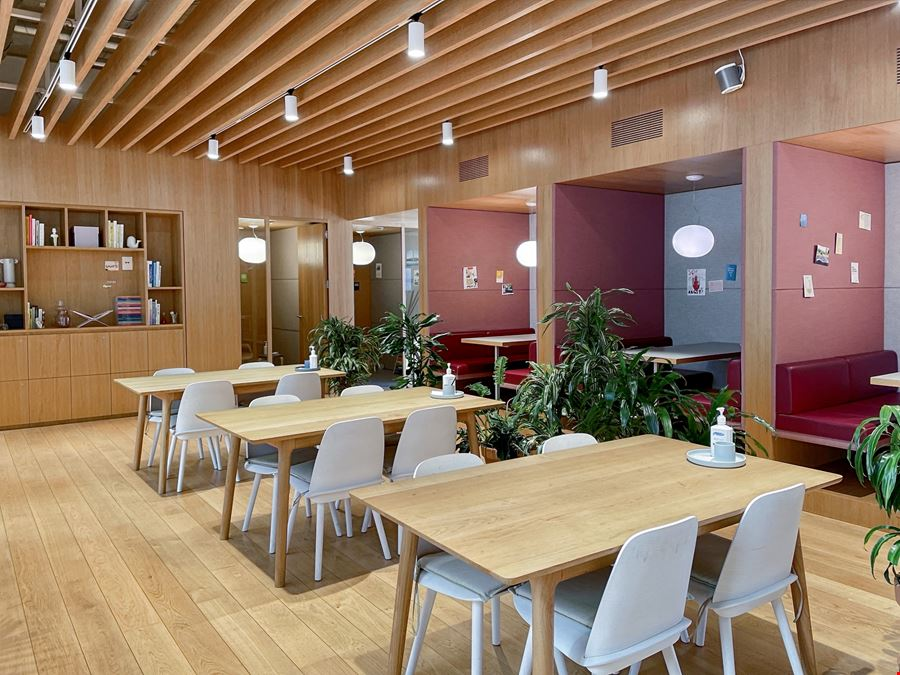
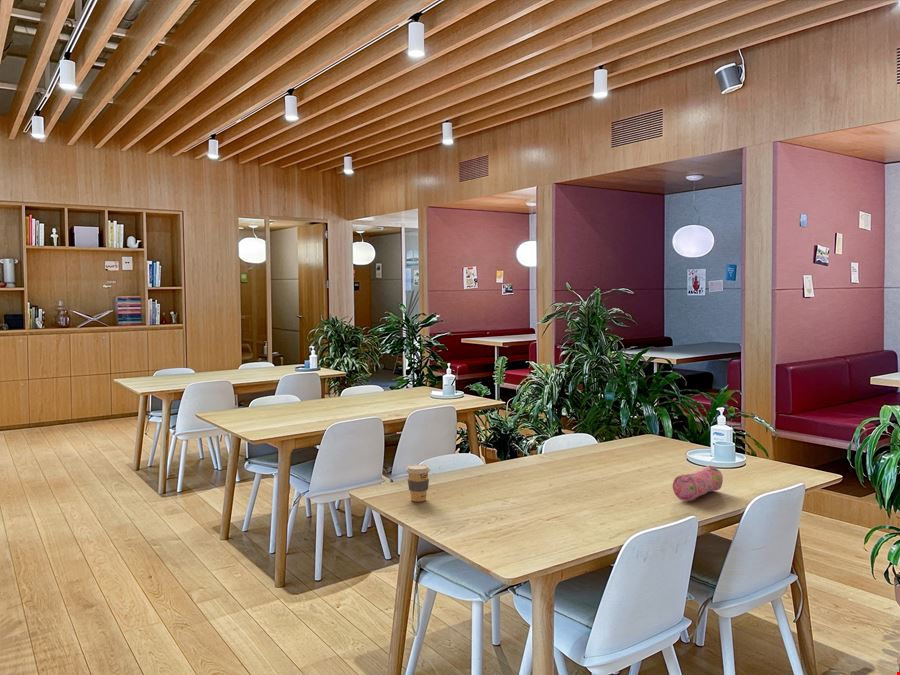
+ coffee cup [405,463,431,503]
+ pencil case [672,465,724,502]
